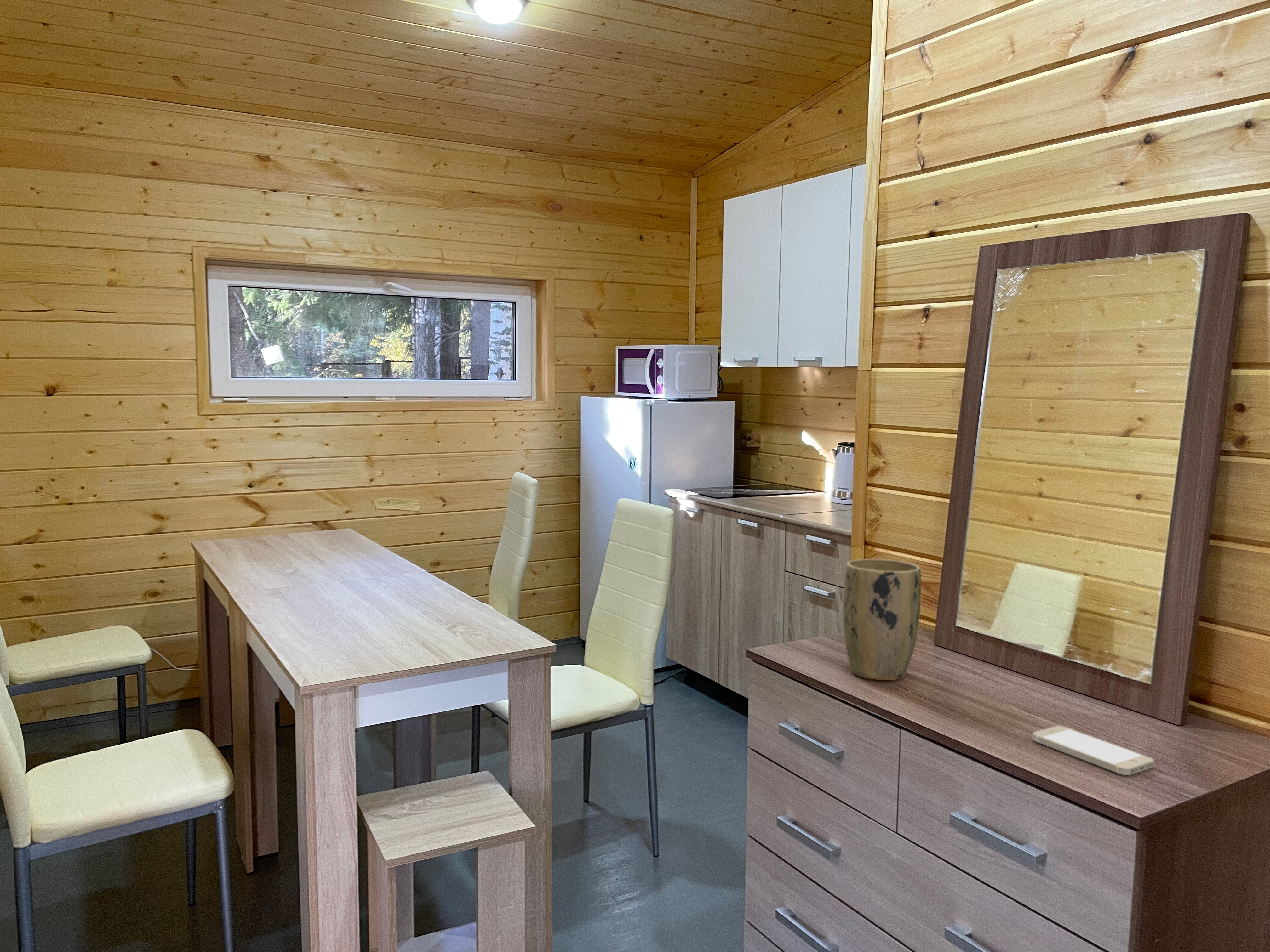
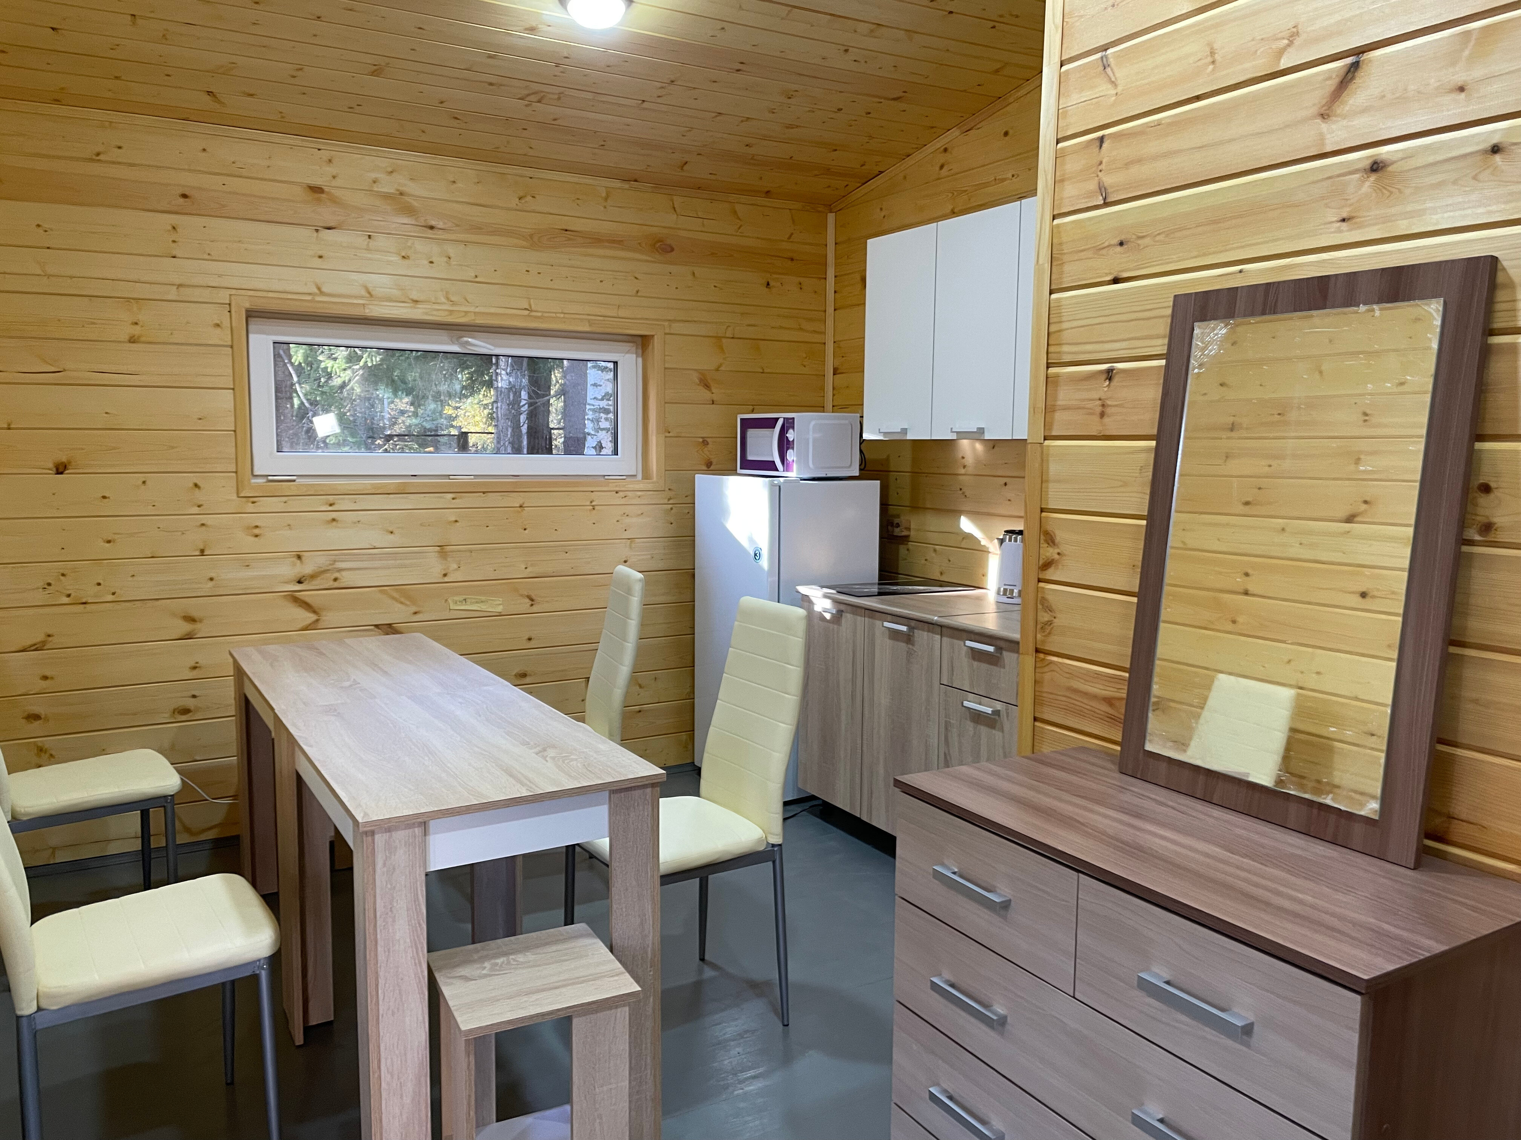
- plant pot [843,558,921,681]
- smartphone [1032,726,1155,776]
